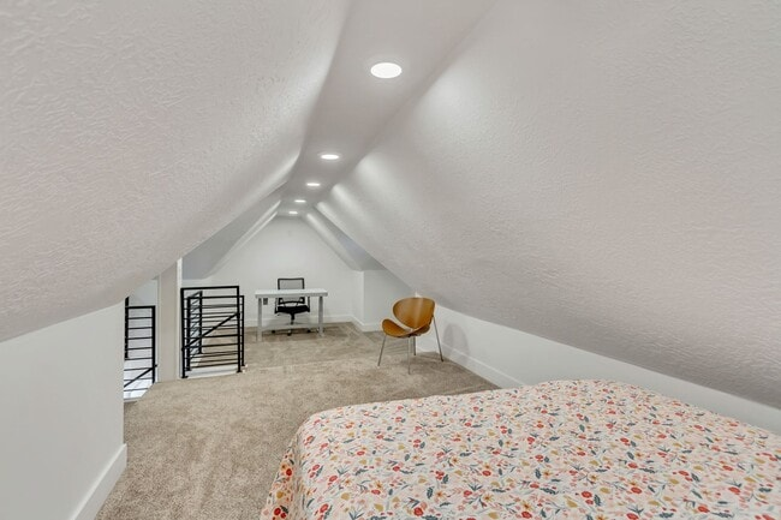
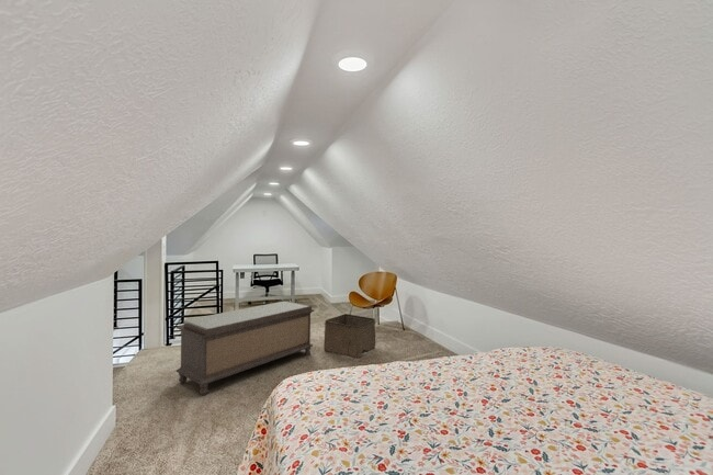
+ storage bin [322,313,376,360]
+ bench [174,301,315,396]
